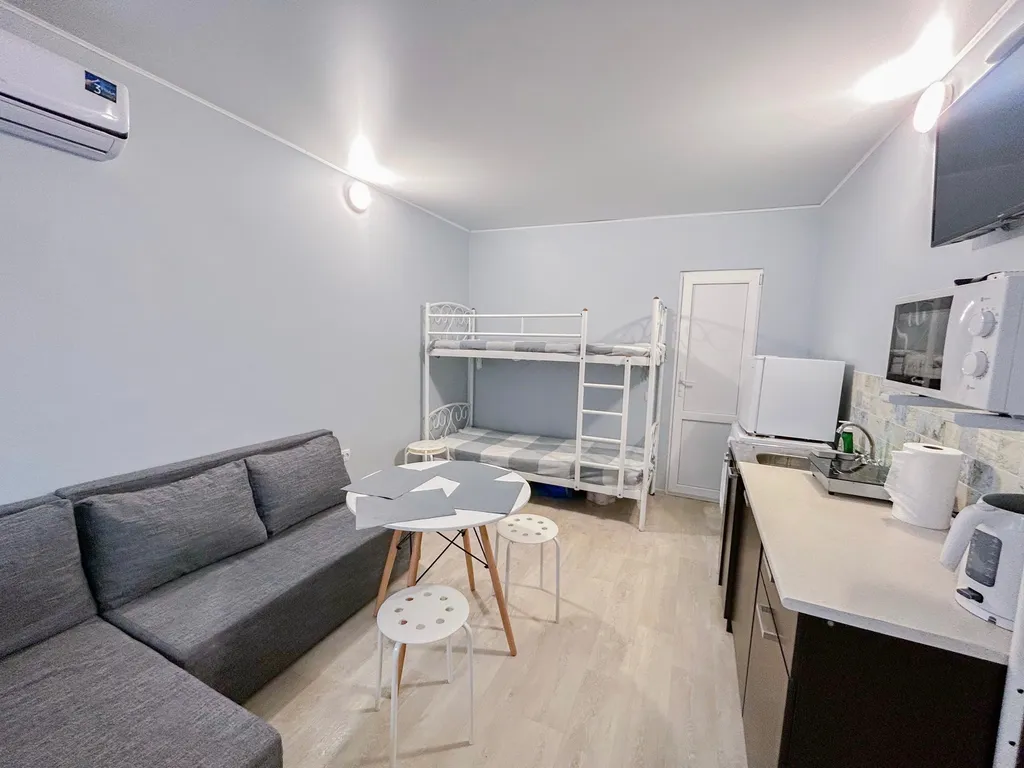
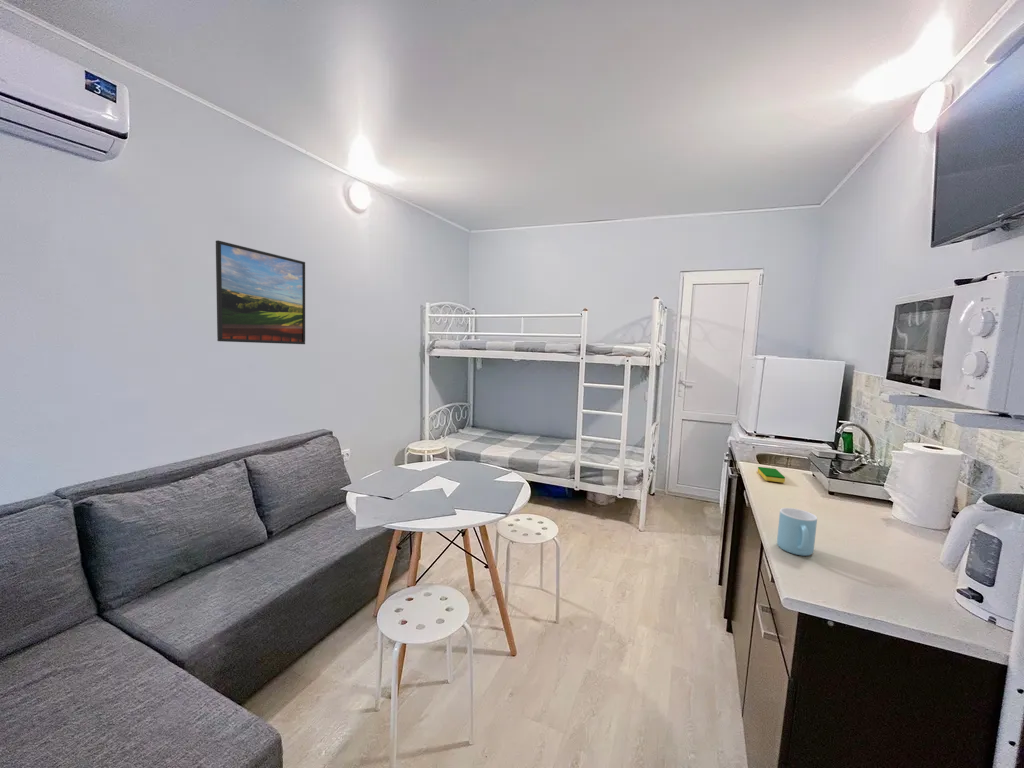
+ mug [776,507,818,557]
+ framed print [215,239,306,345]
+ dish sponge [757,466,786,484]
